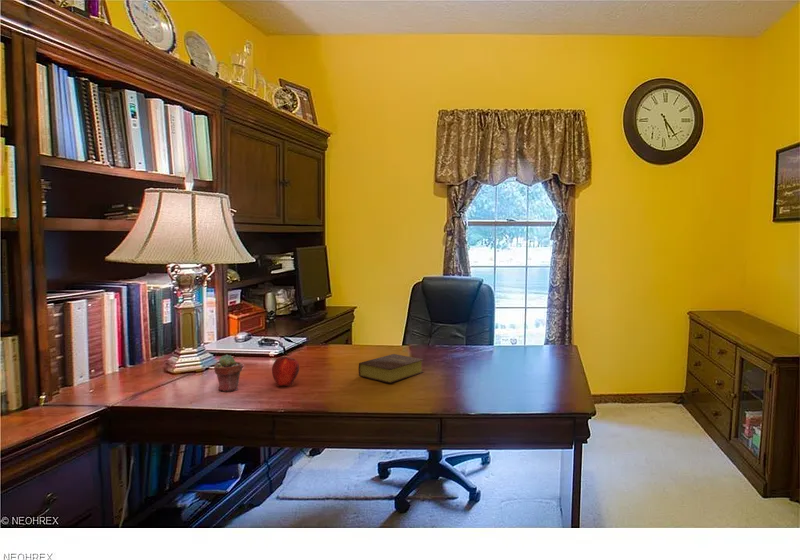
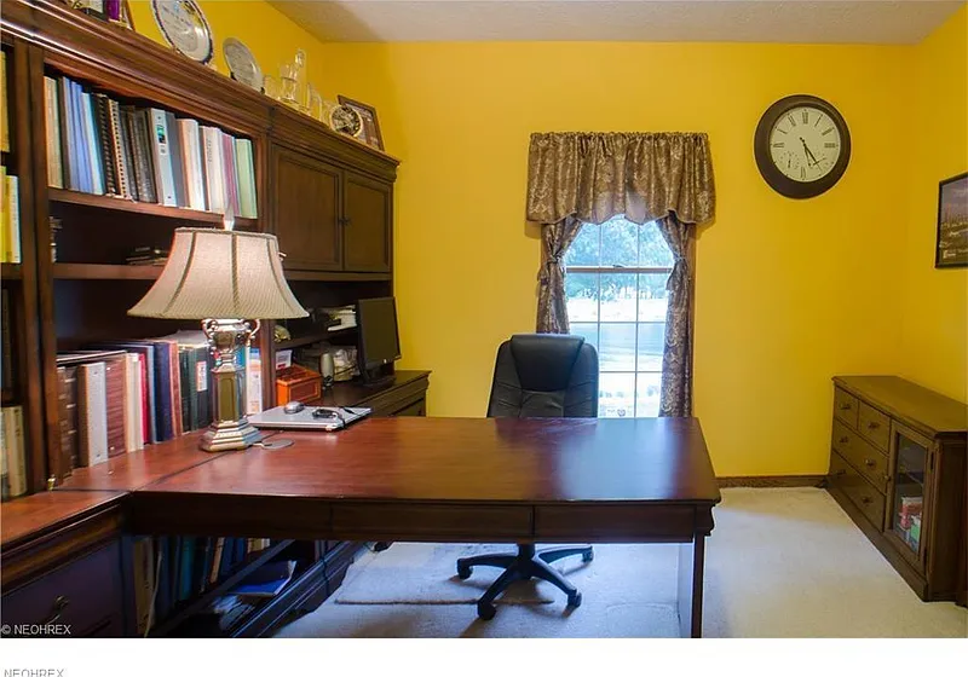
- bible [358,353,424,384]
- potted succulent [213,354,243,392]
- apple [271,356,300,387]
